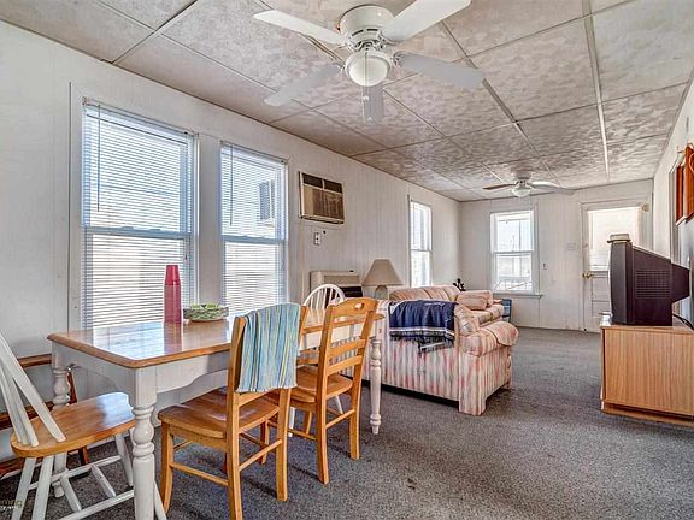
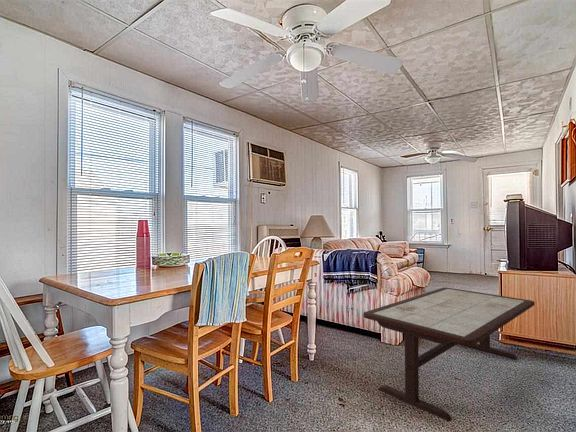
+ coffee table [362,287,536,423]
